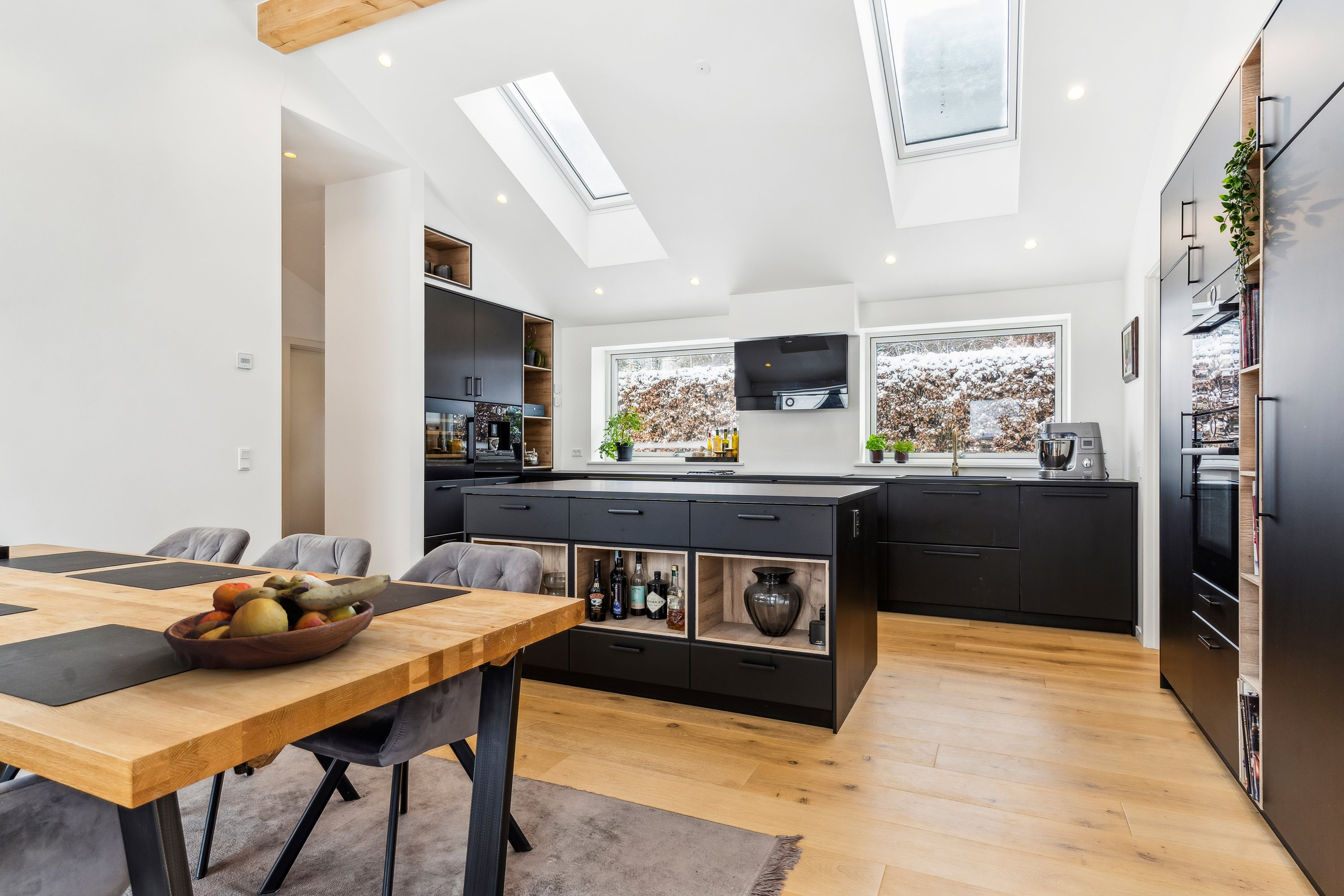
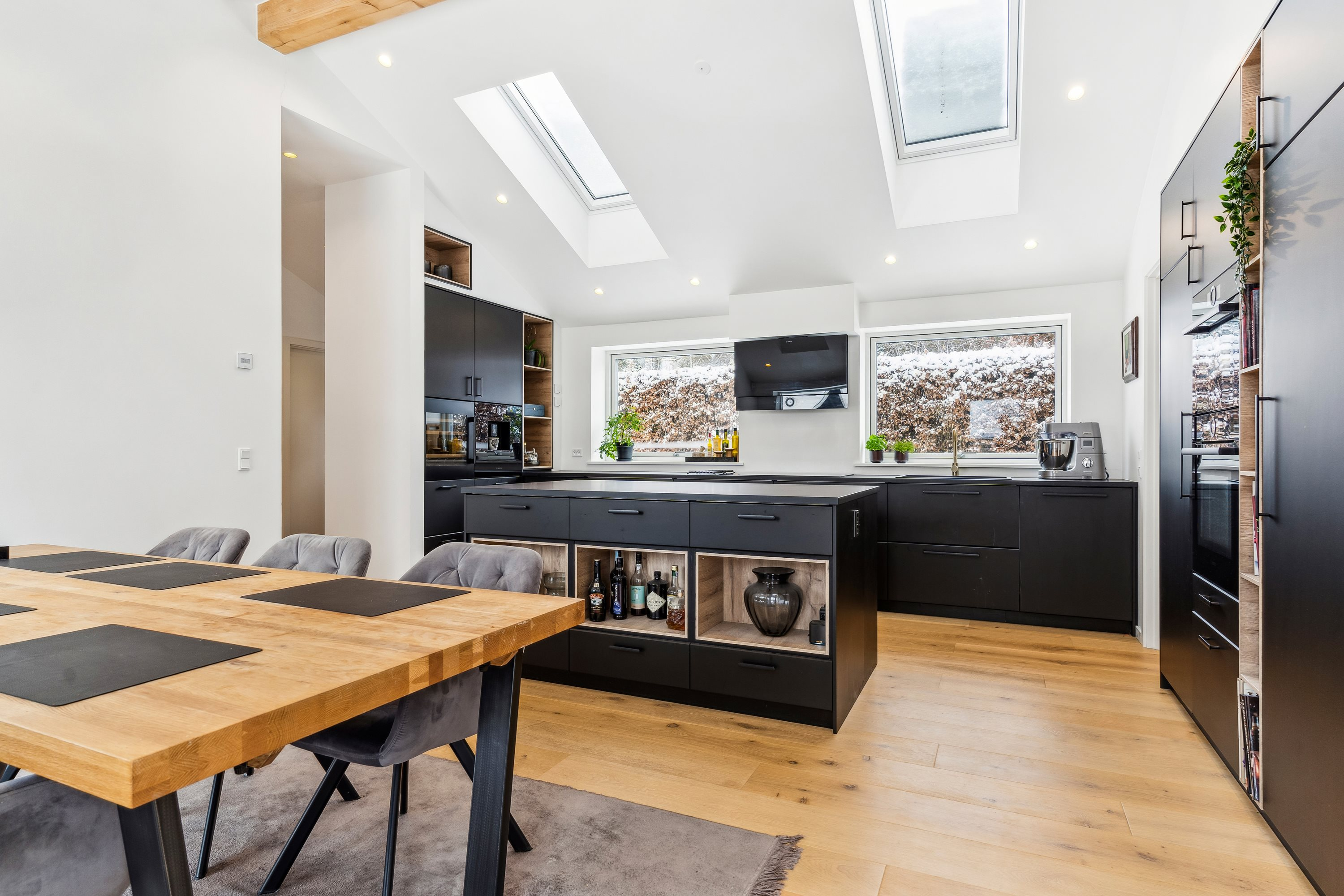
- fruit bowl [163,573,392,670]
